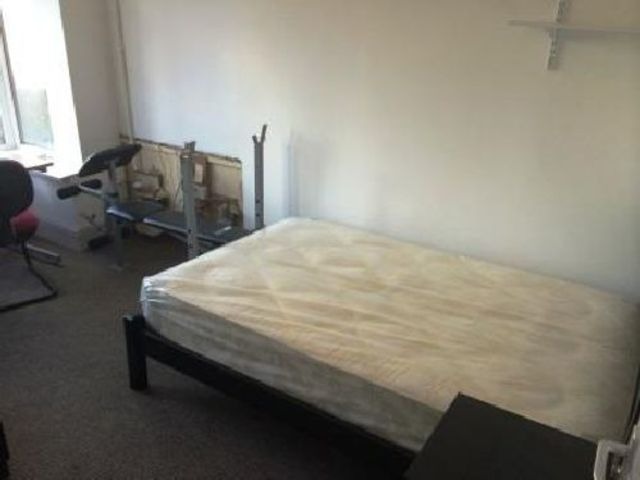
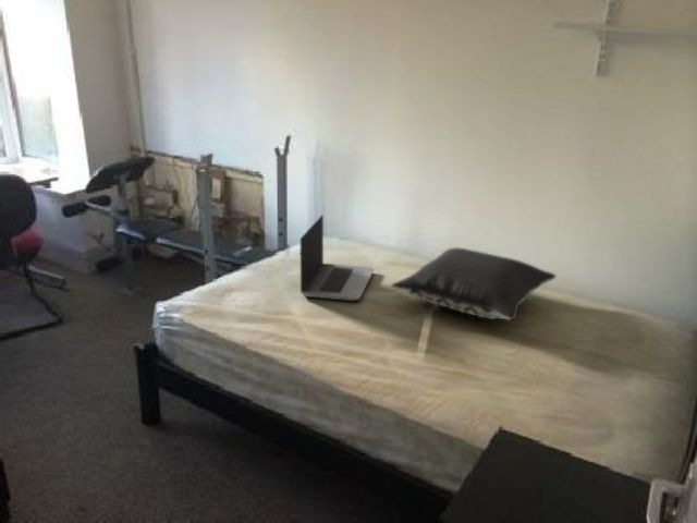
+ pillow [390,246,558,321]
+ laptop computer [299,214,376,302]
